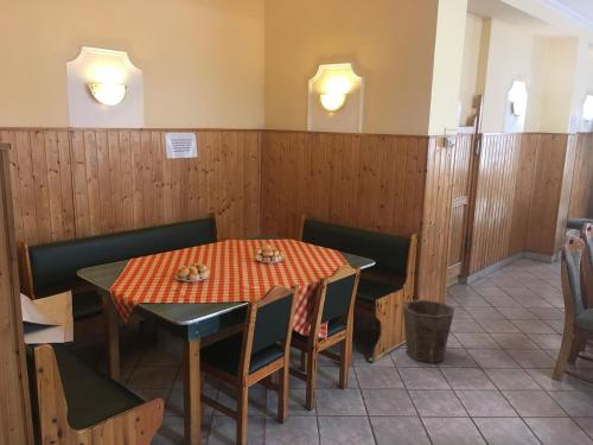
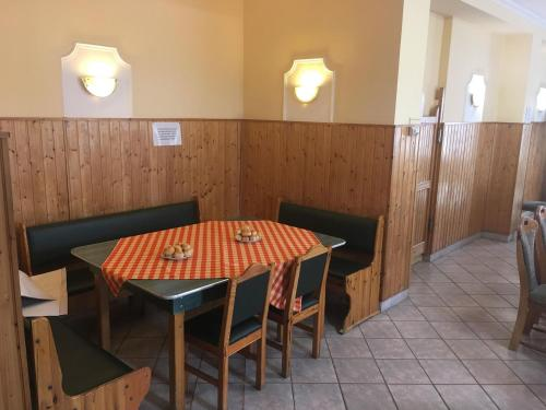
- waste bin [402,299,455,364]
